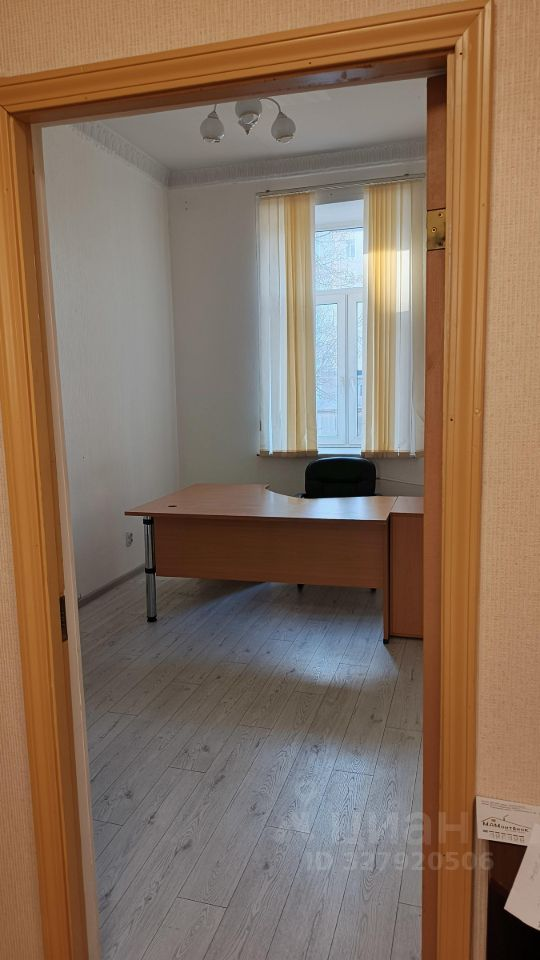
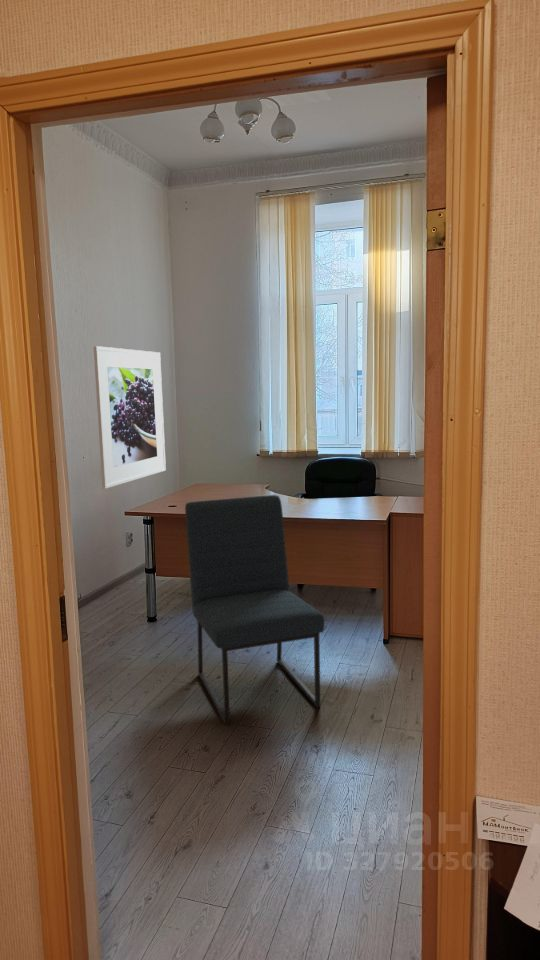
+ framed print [93,345,167,490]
+ chair [184,494,325,726]
